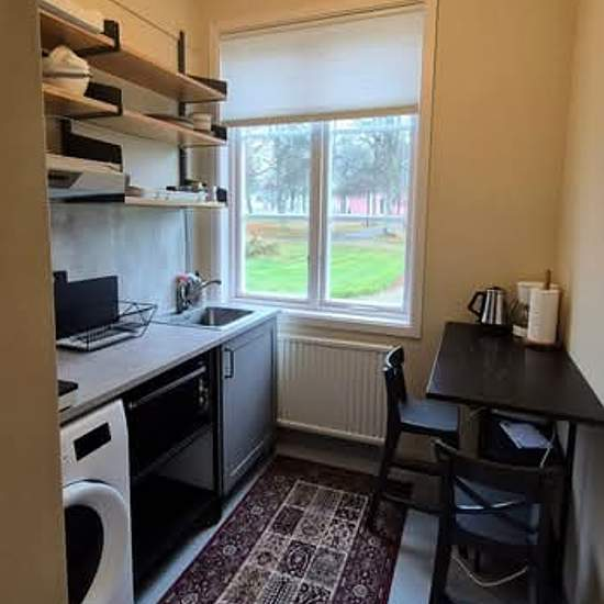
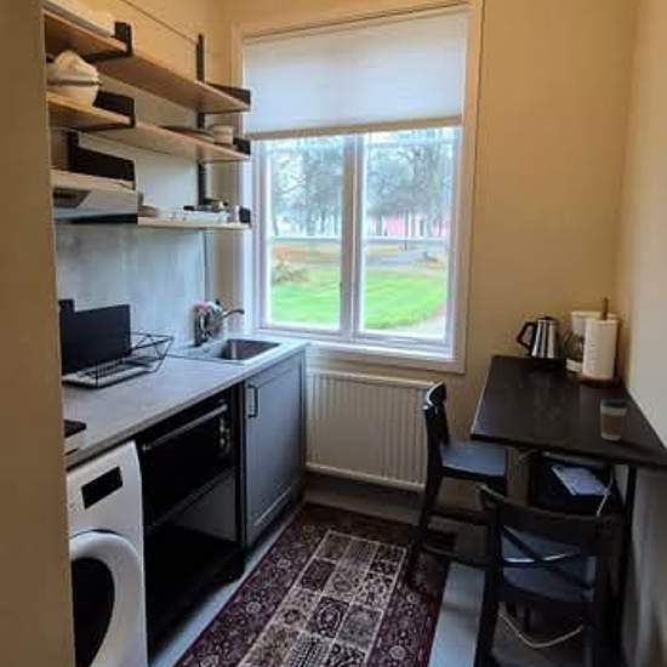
+ coffee cup [599,397,629,441]
